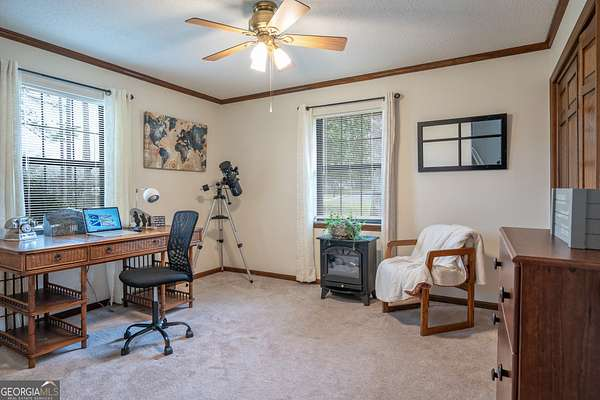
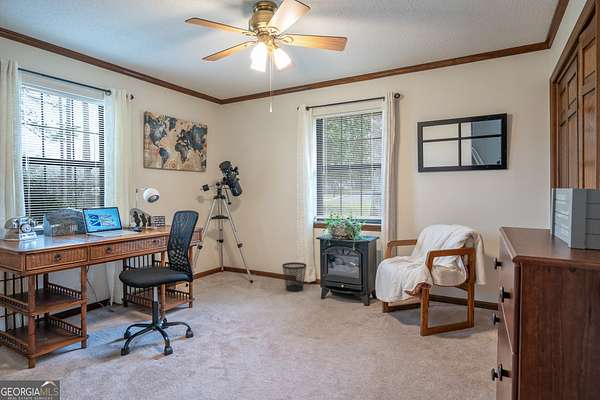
+ wastebasket [281,261,307,292]
